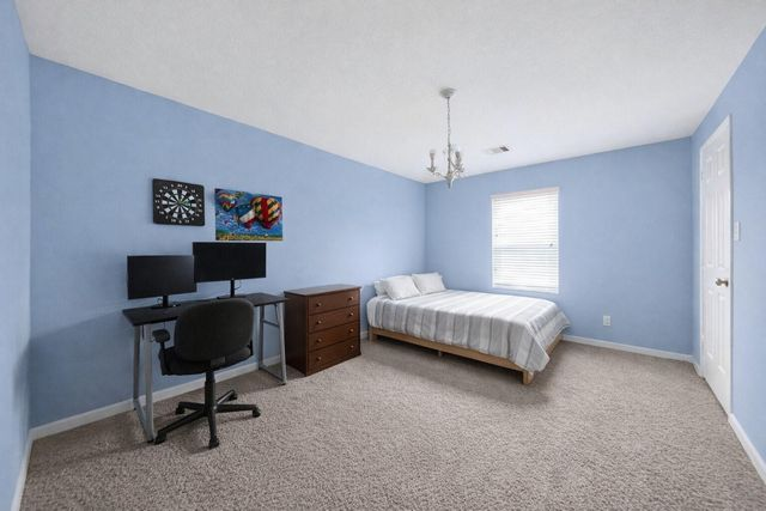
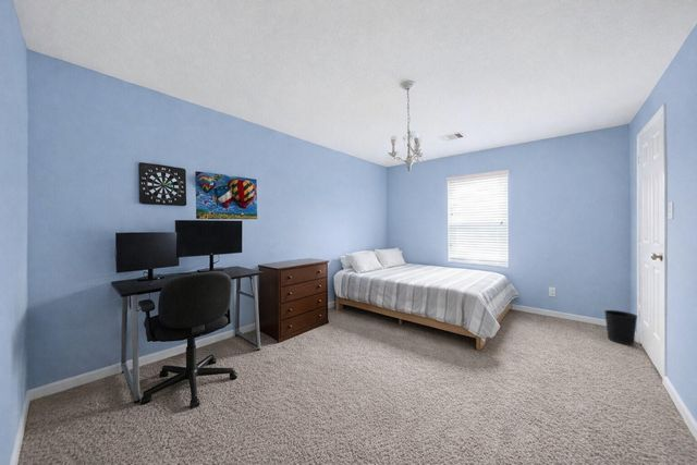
+ wastebasket [603,309,638,345]
